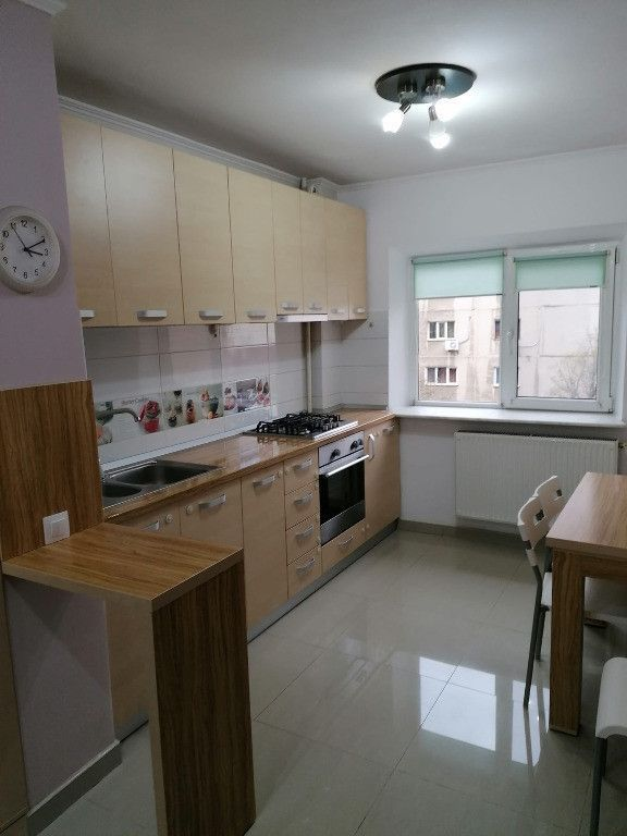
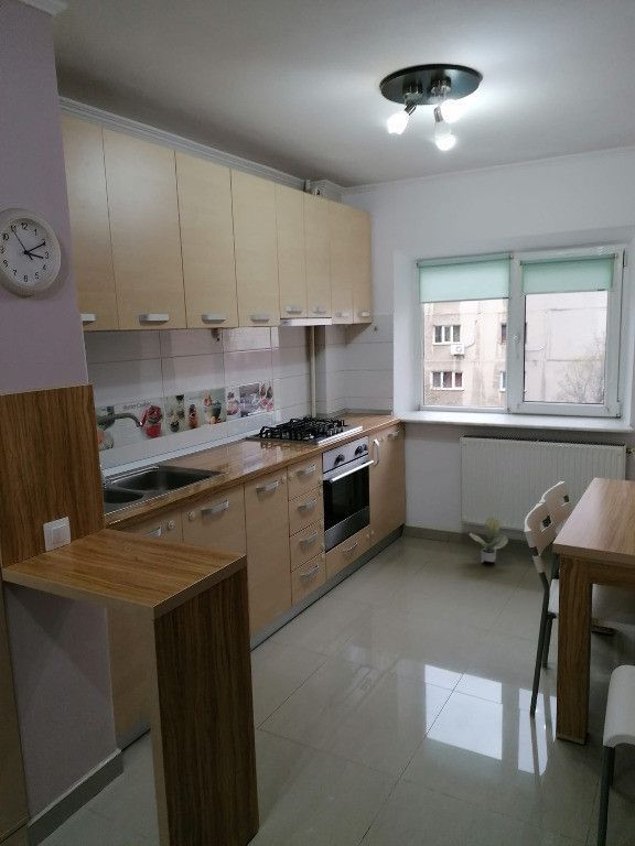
+ potted plant [467,516,509,564]
